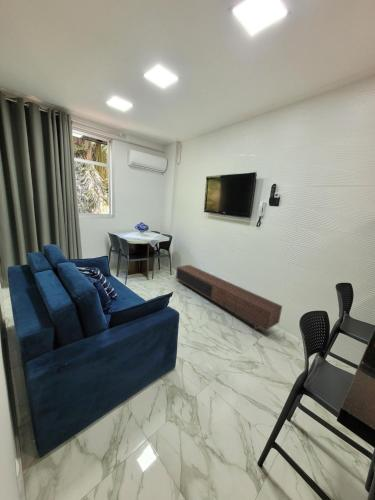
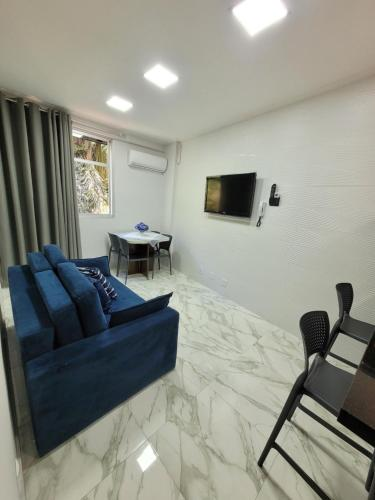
- media console [175,264,283,331]
